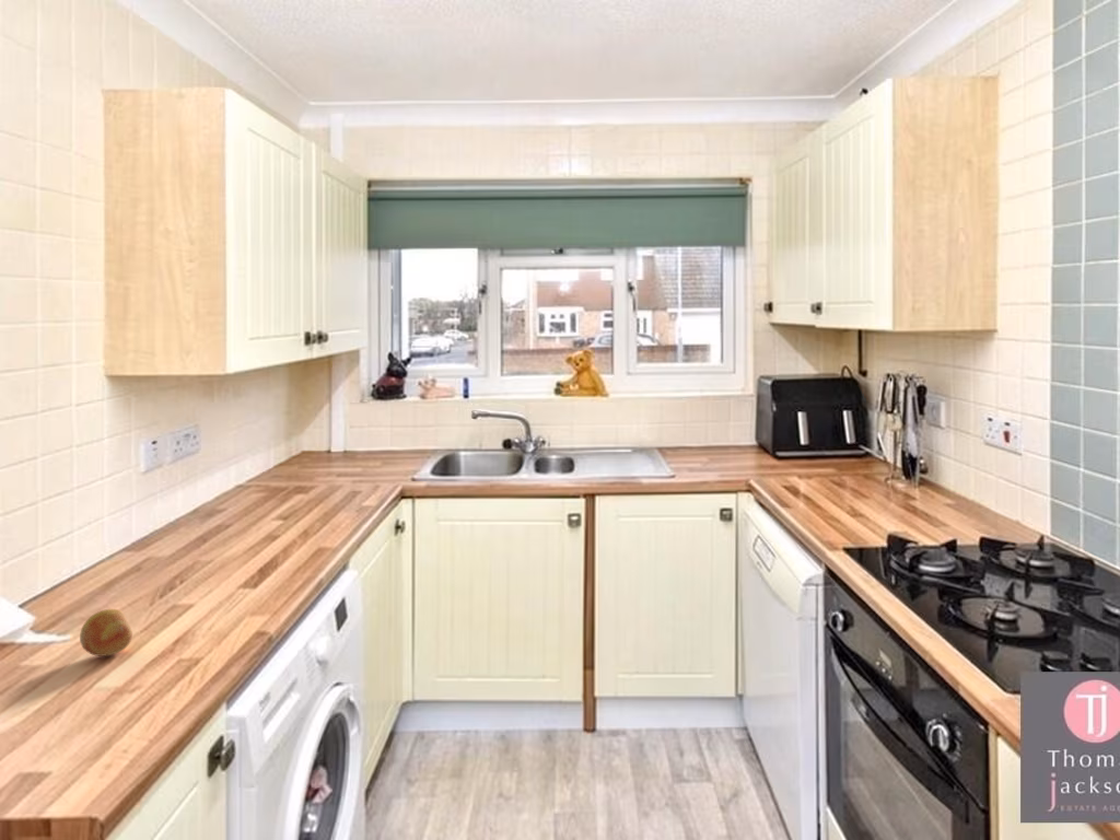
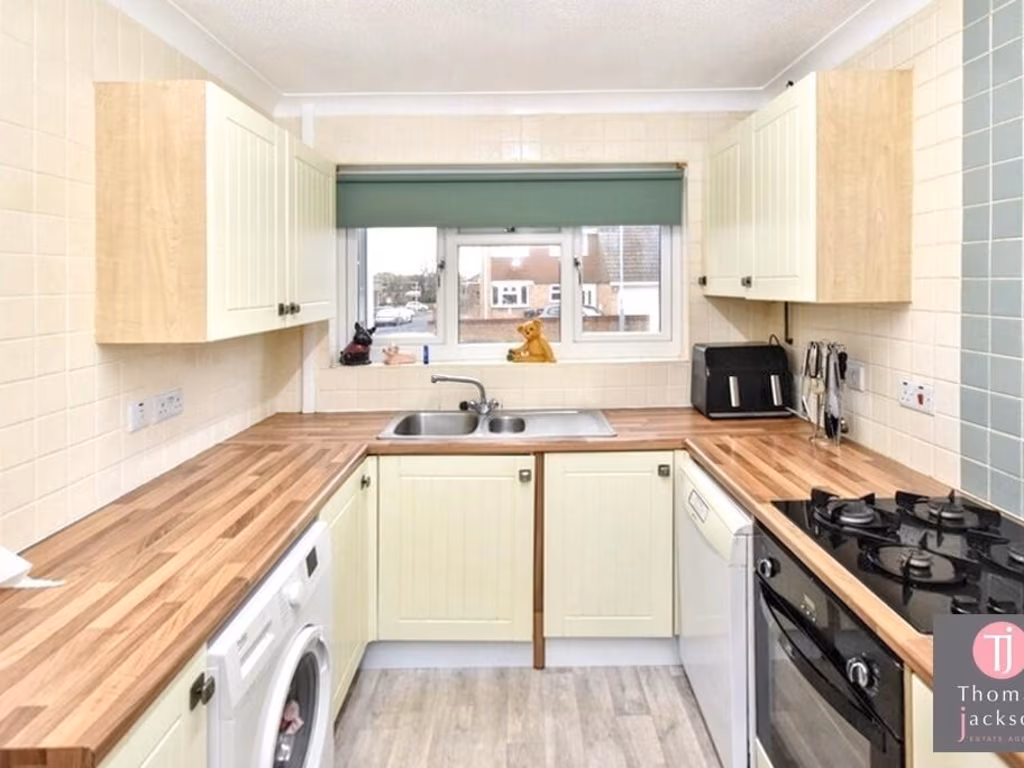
- fruit [79,608,133,657]
